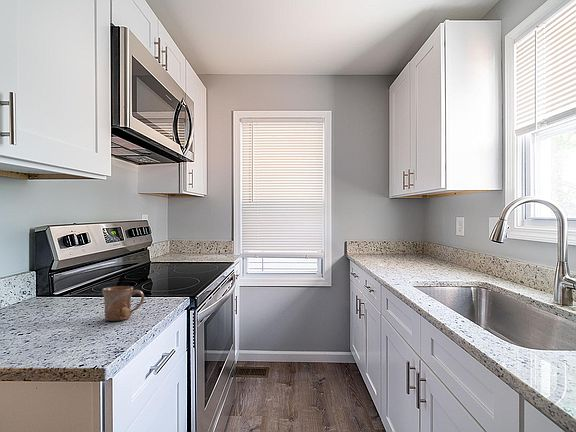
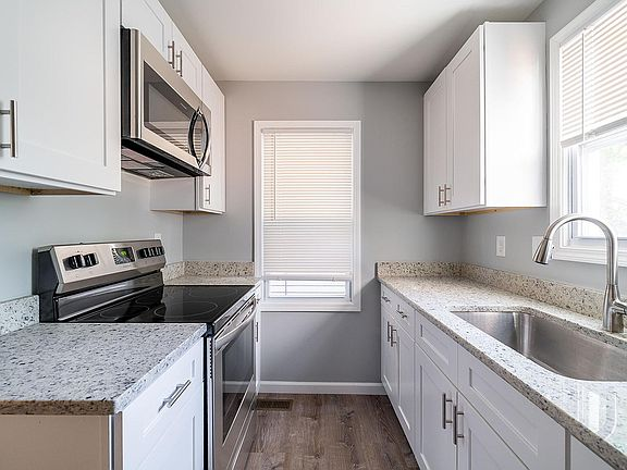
- mug [101,285,145,322]
